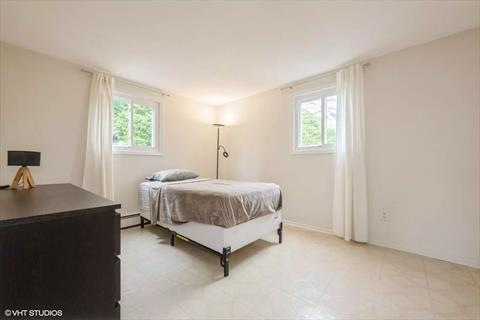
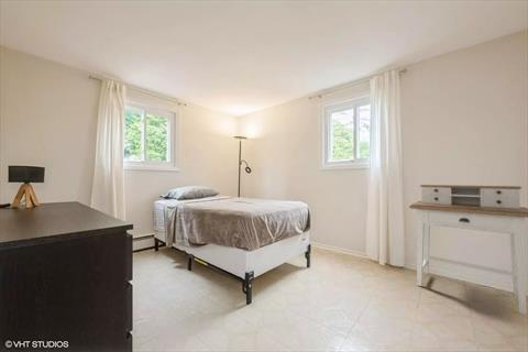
+ desk [408,184,528,316]
